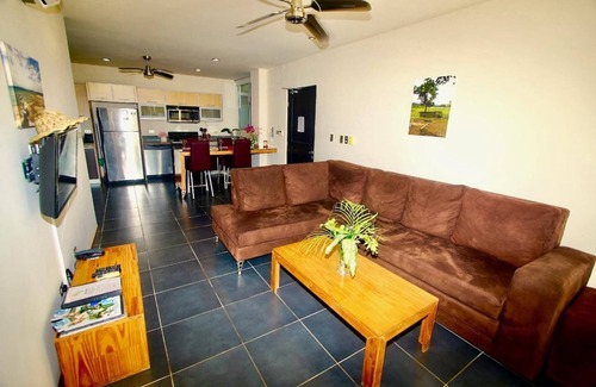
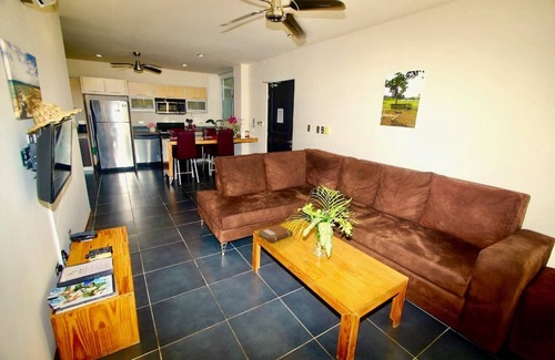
+ notebook [258,224,294,243]
